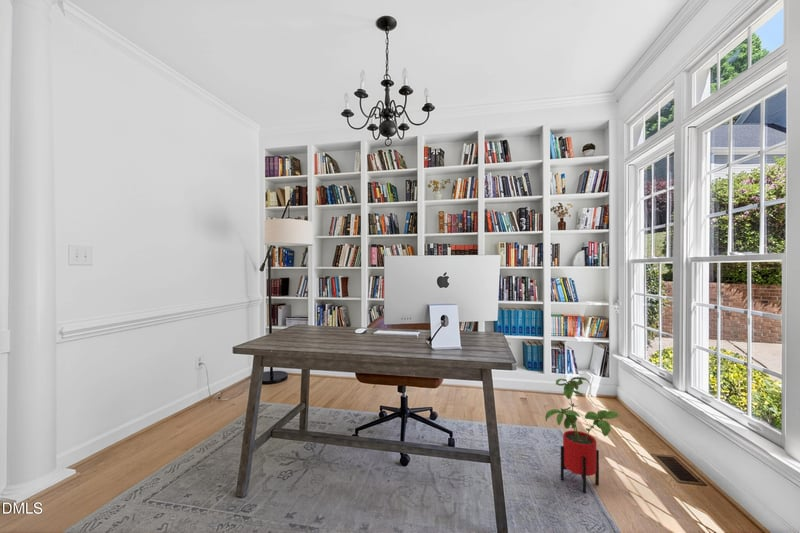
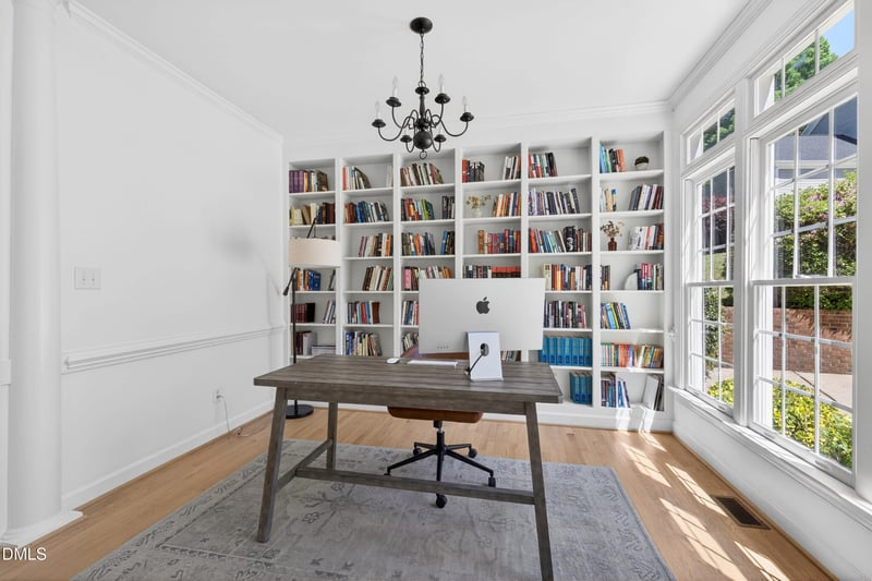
- house plant [544,376,620,494]
